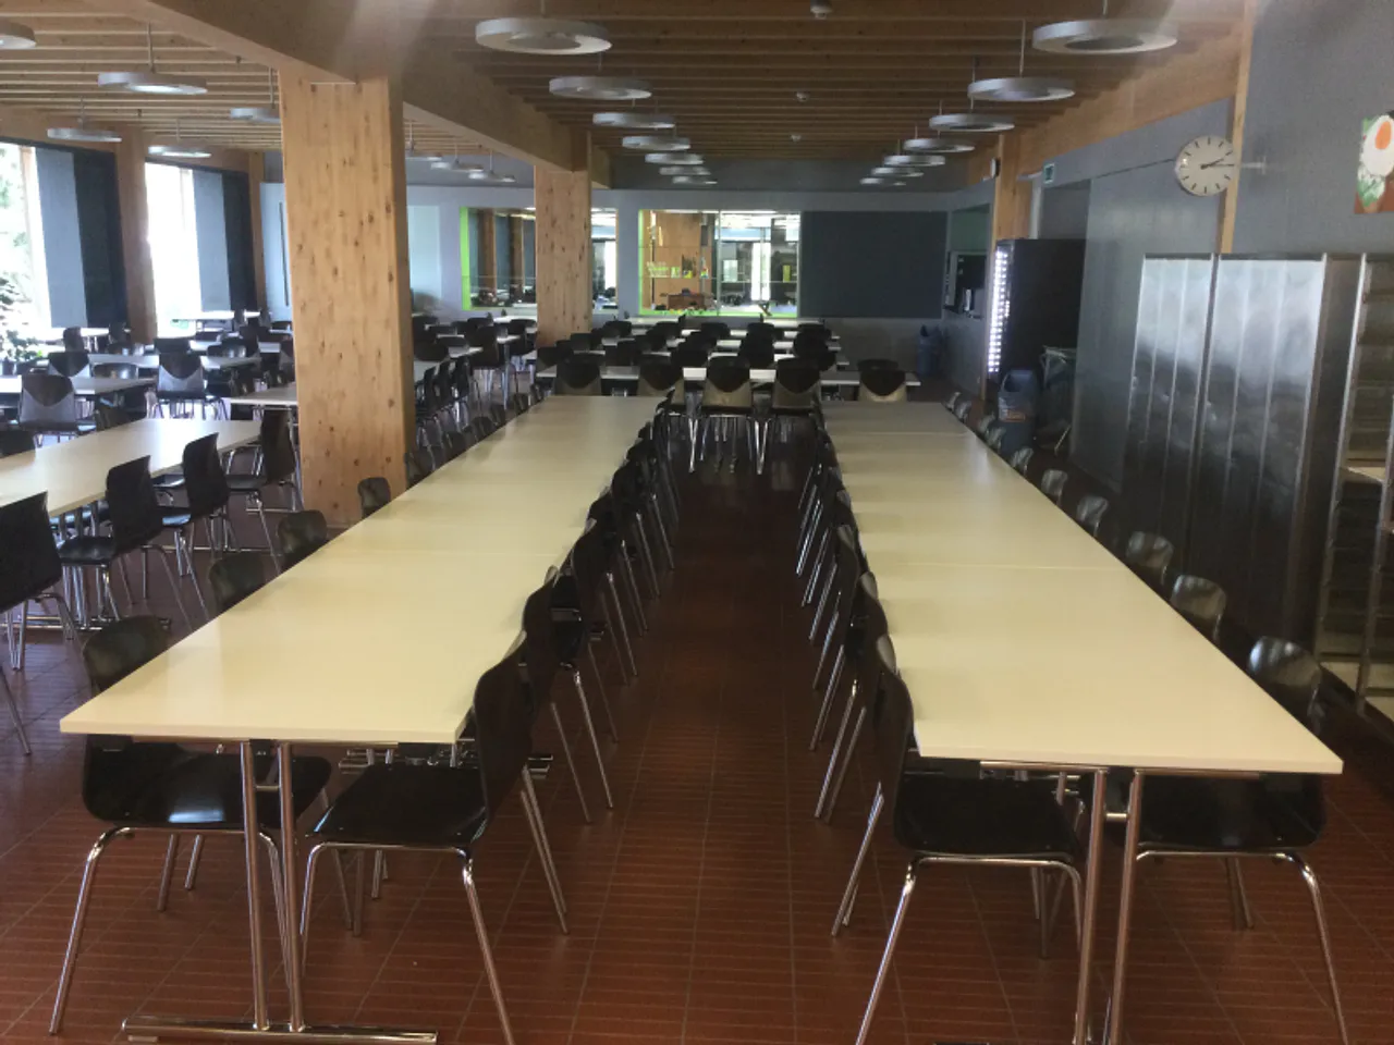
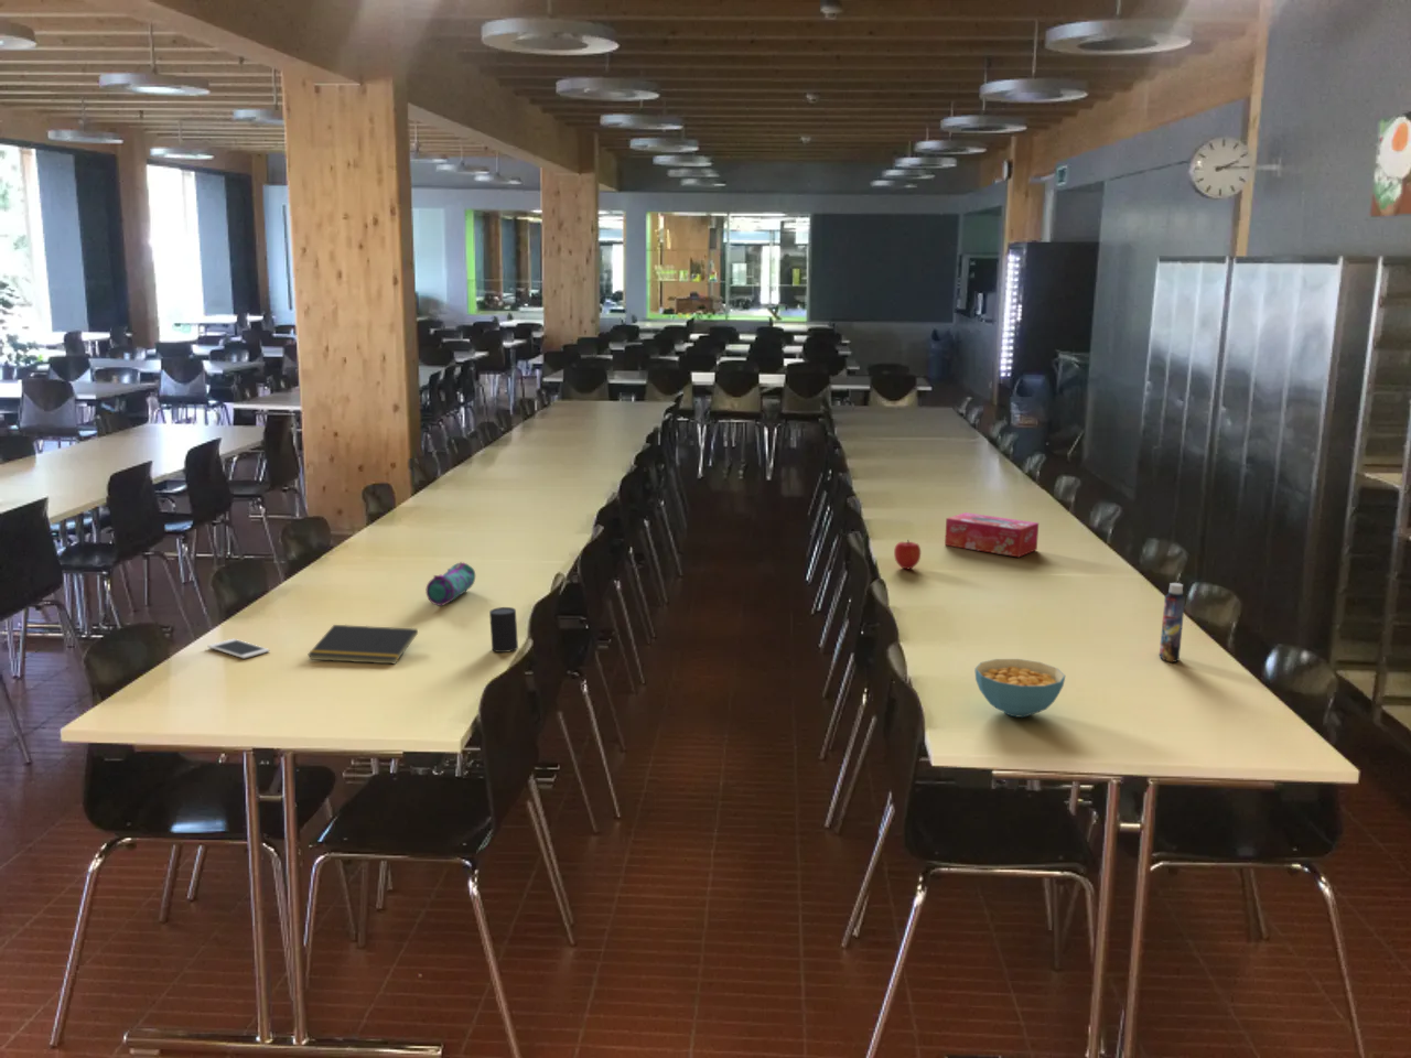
+ cereal bowl [973,658,1065,719]
+ bottle [1159,582,1187,663]
+ pencil case [424,561,477,607]
+ tissue box [943,511,1040,558]
+ cell phone [208,638,270,660]
+ fruit [893,539,921,571]
+ cup [489,606,519,653]
+ notepad [307,623,419,666]
